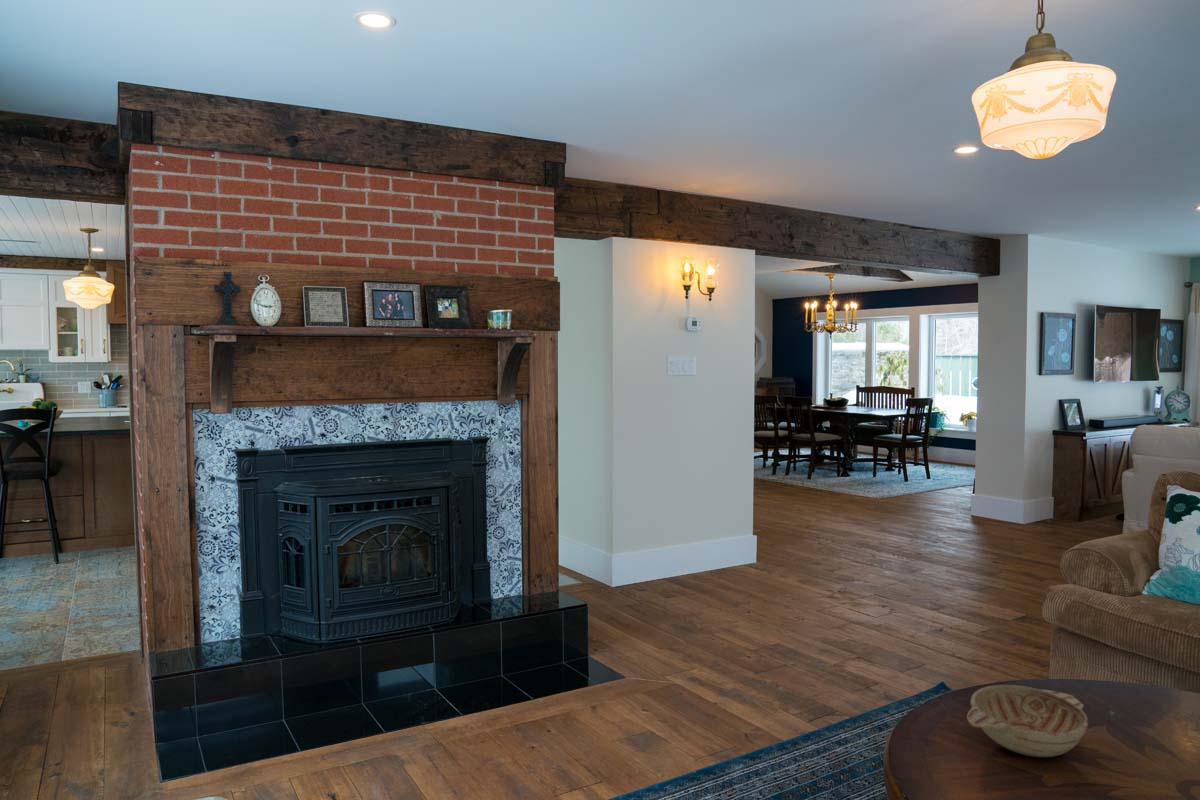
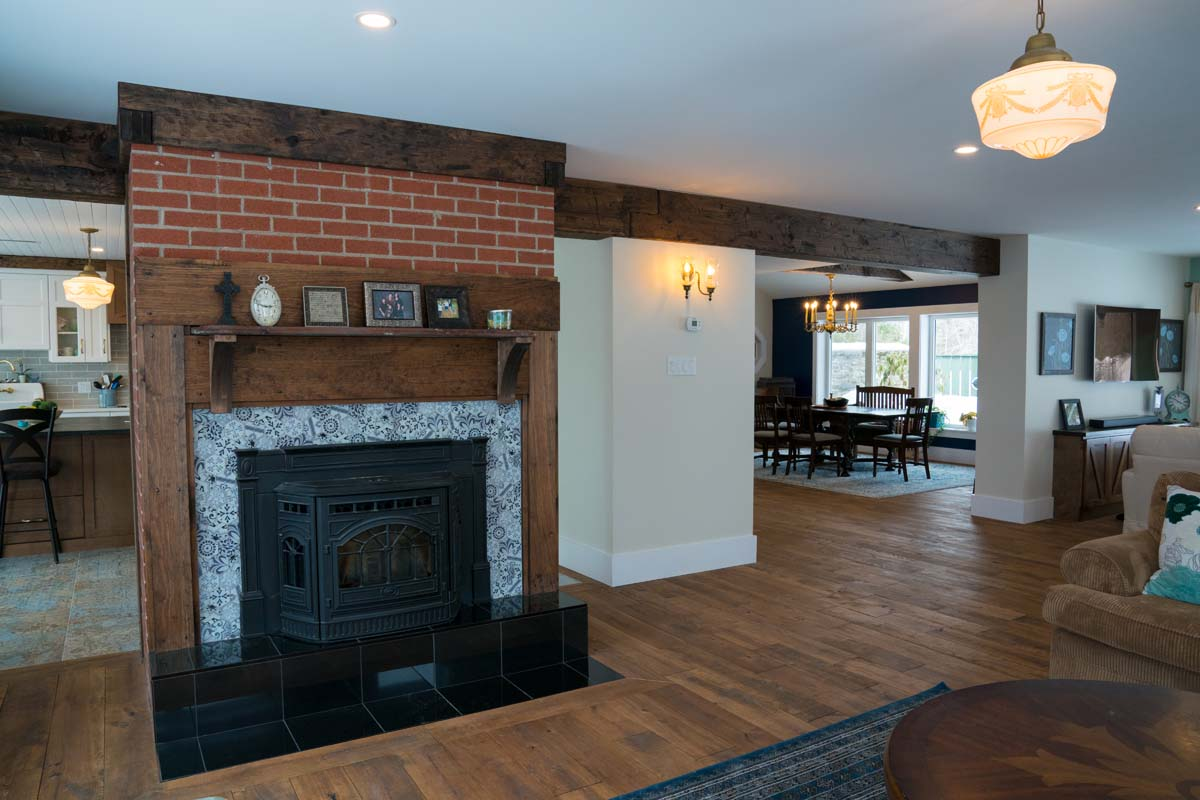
- decorative bowl [966,684,1089,758]
